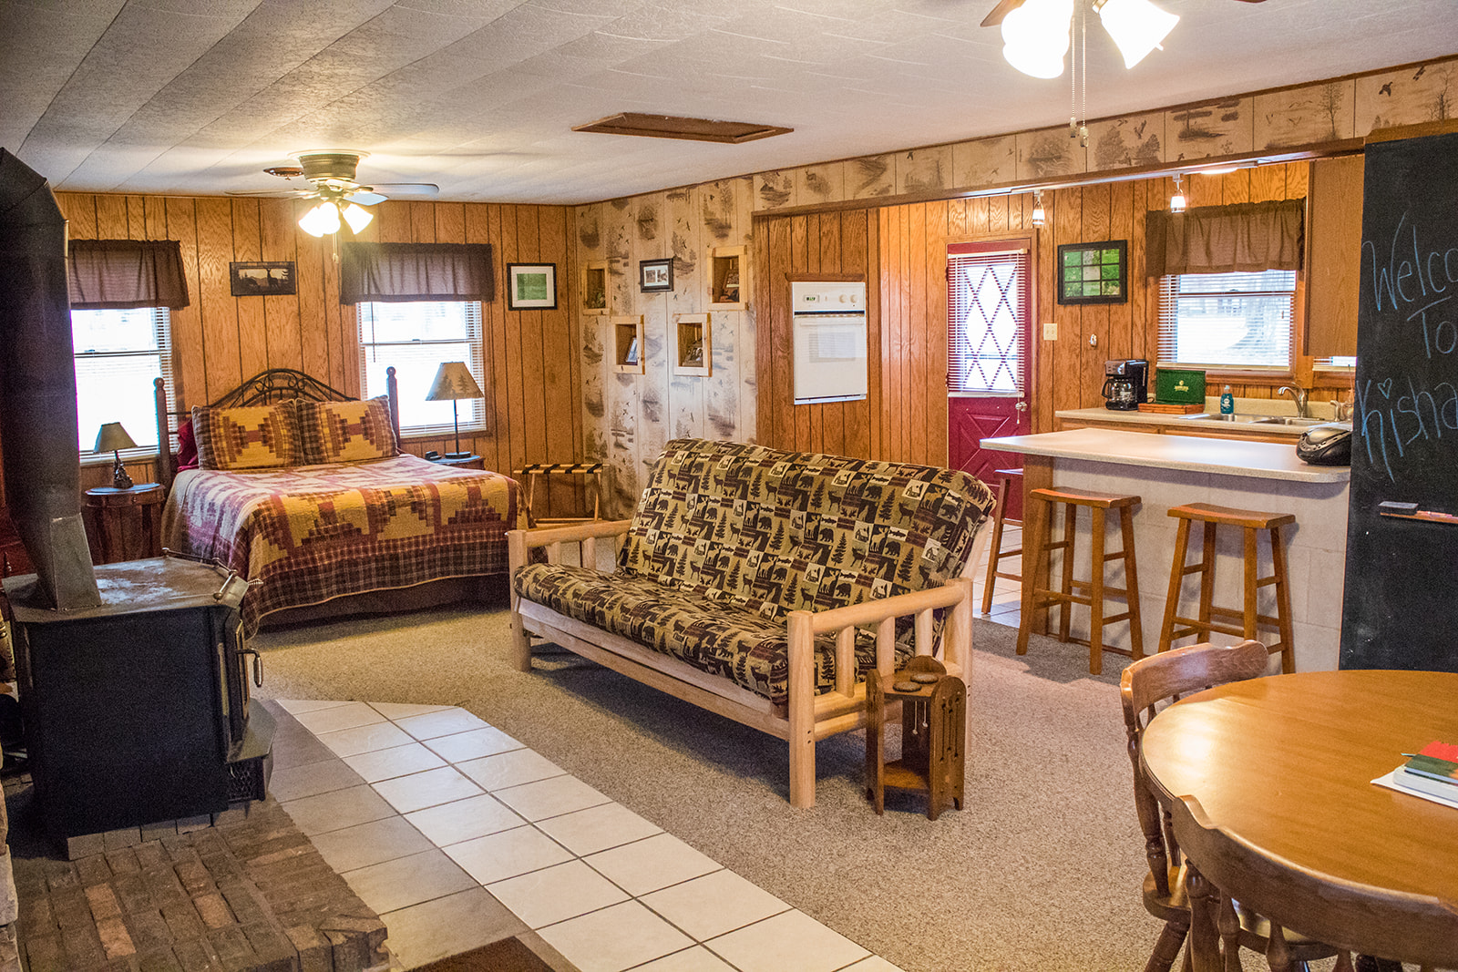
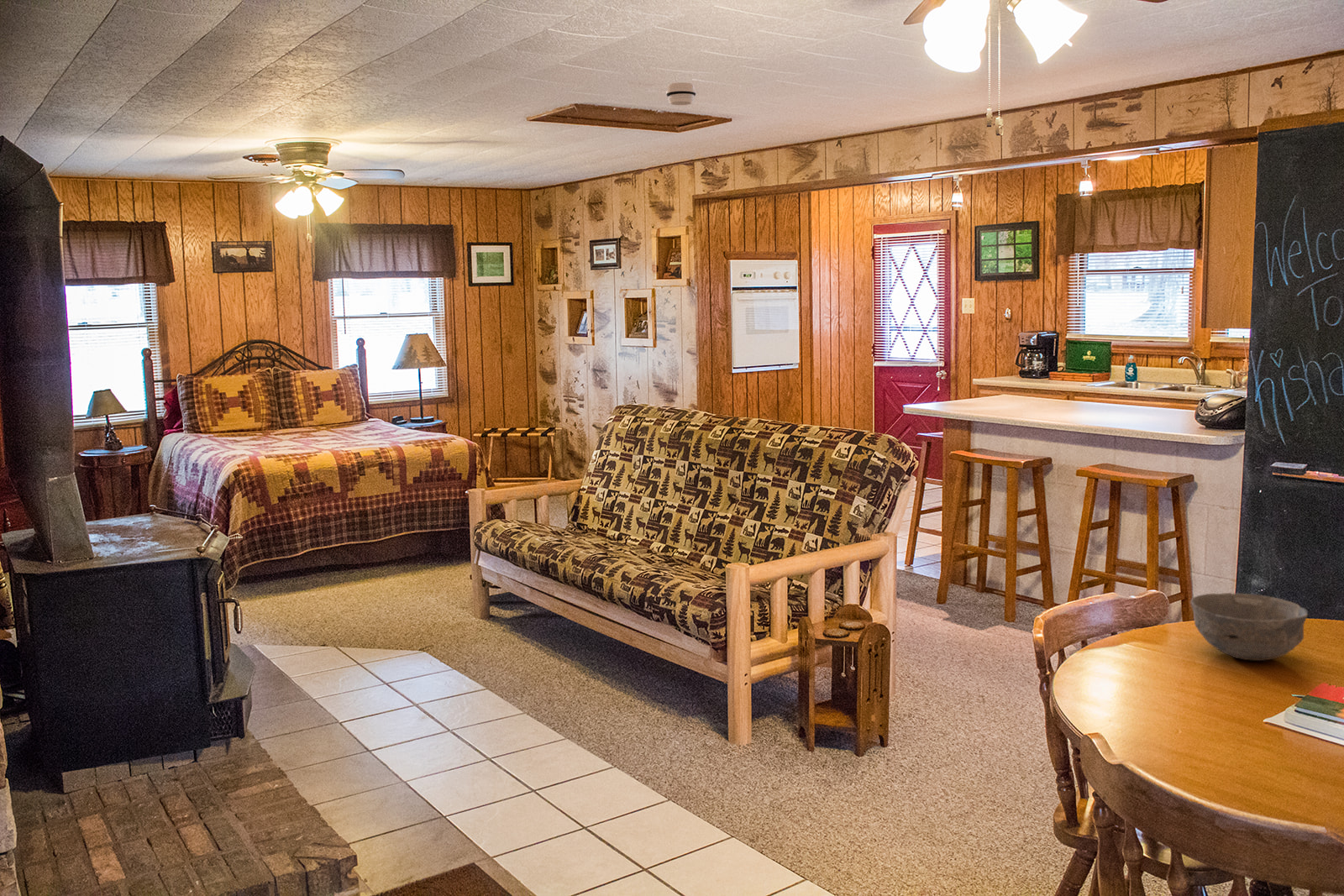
+ smoke detector [665,81,697,106]
+ bowl [1189,592,1309,662]
